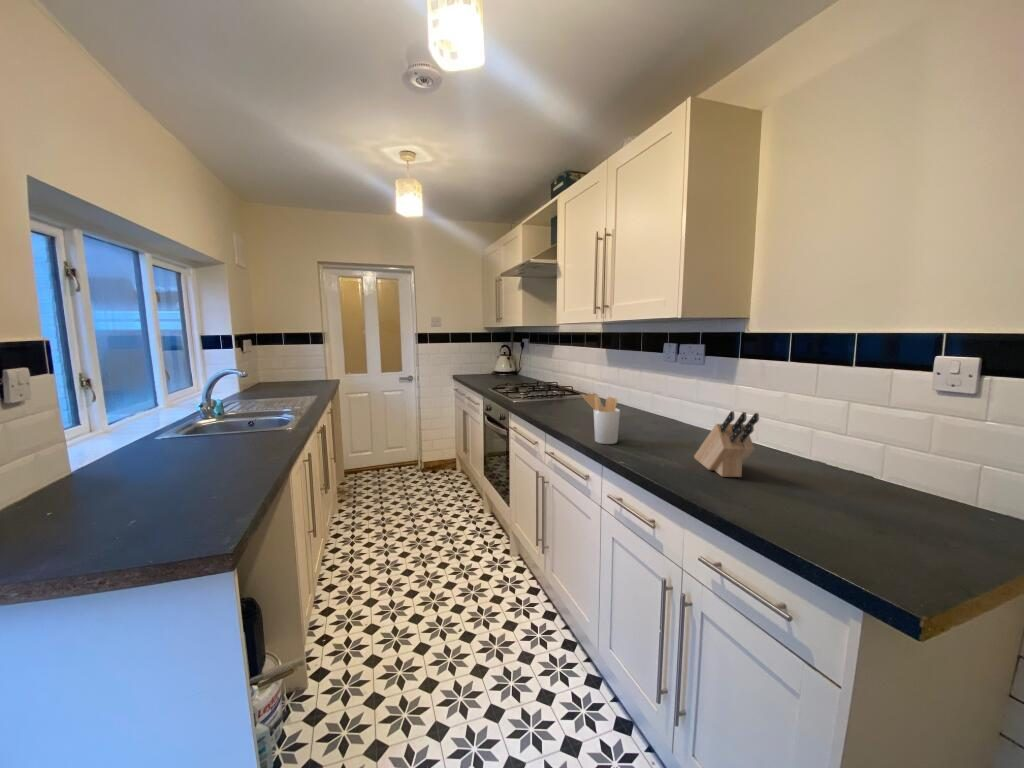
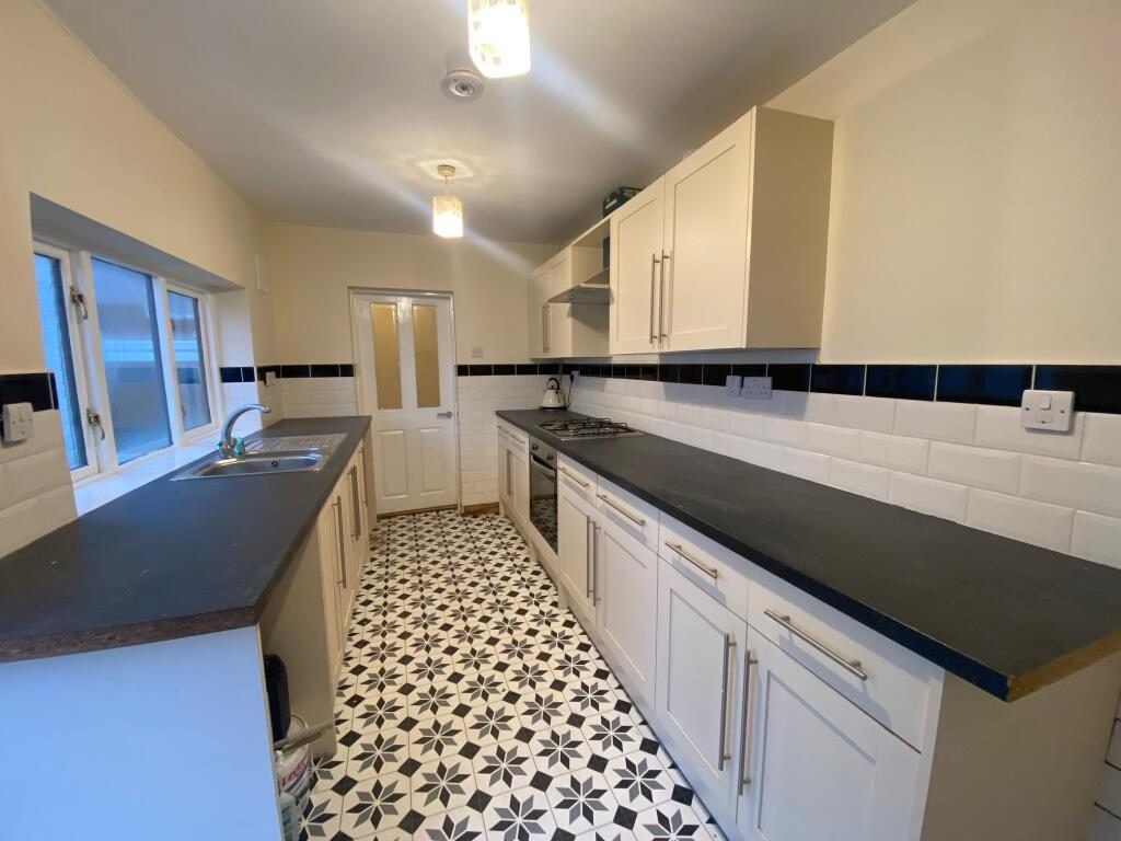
- utensil holder [581,392,621,445]
- knife block [693,410,760,478]
